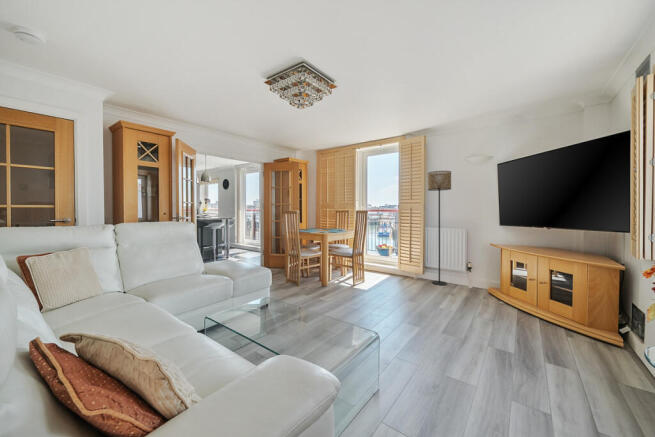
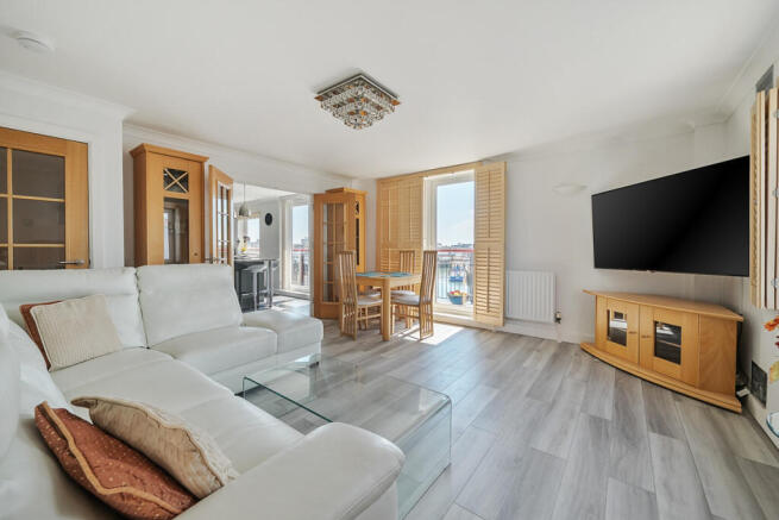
- floor lamp [427,170,452,286]
